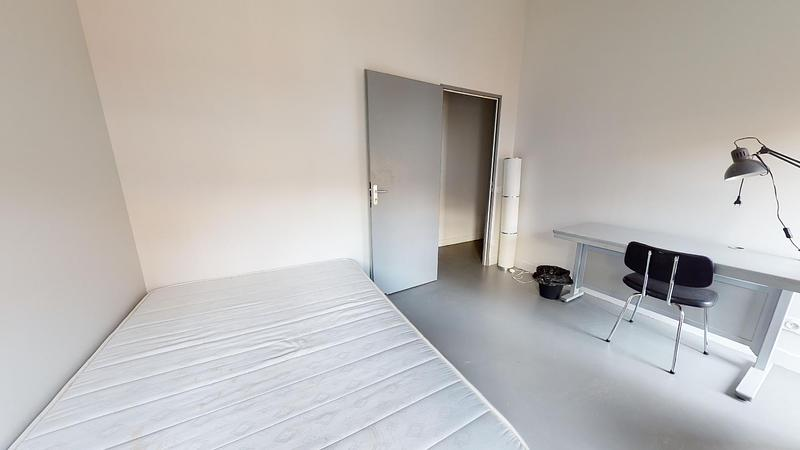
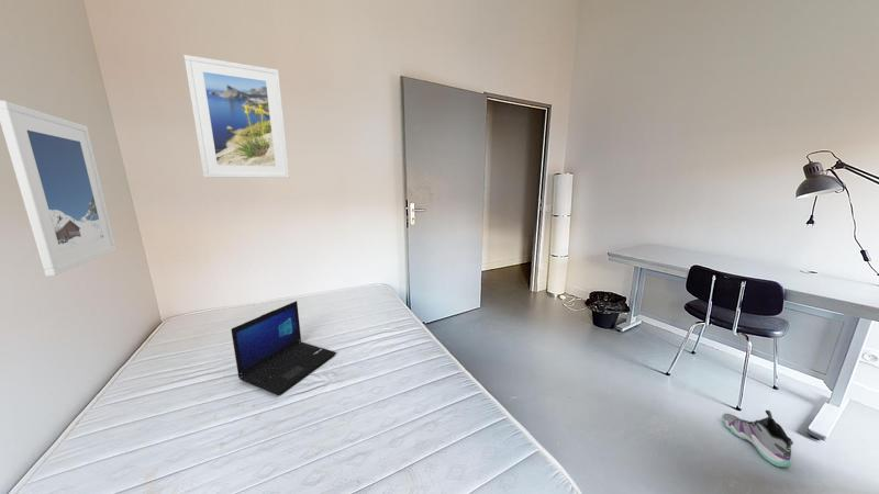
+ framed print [183,54,290,179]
+ laptop [230,300,337,396]
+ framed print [0,100,118,278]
+ sneaker [721,409,794,468]
